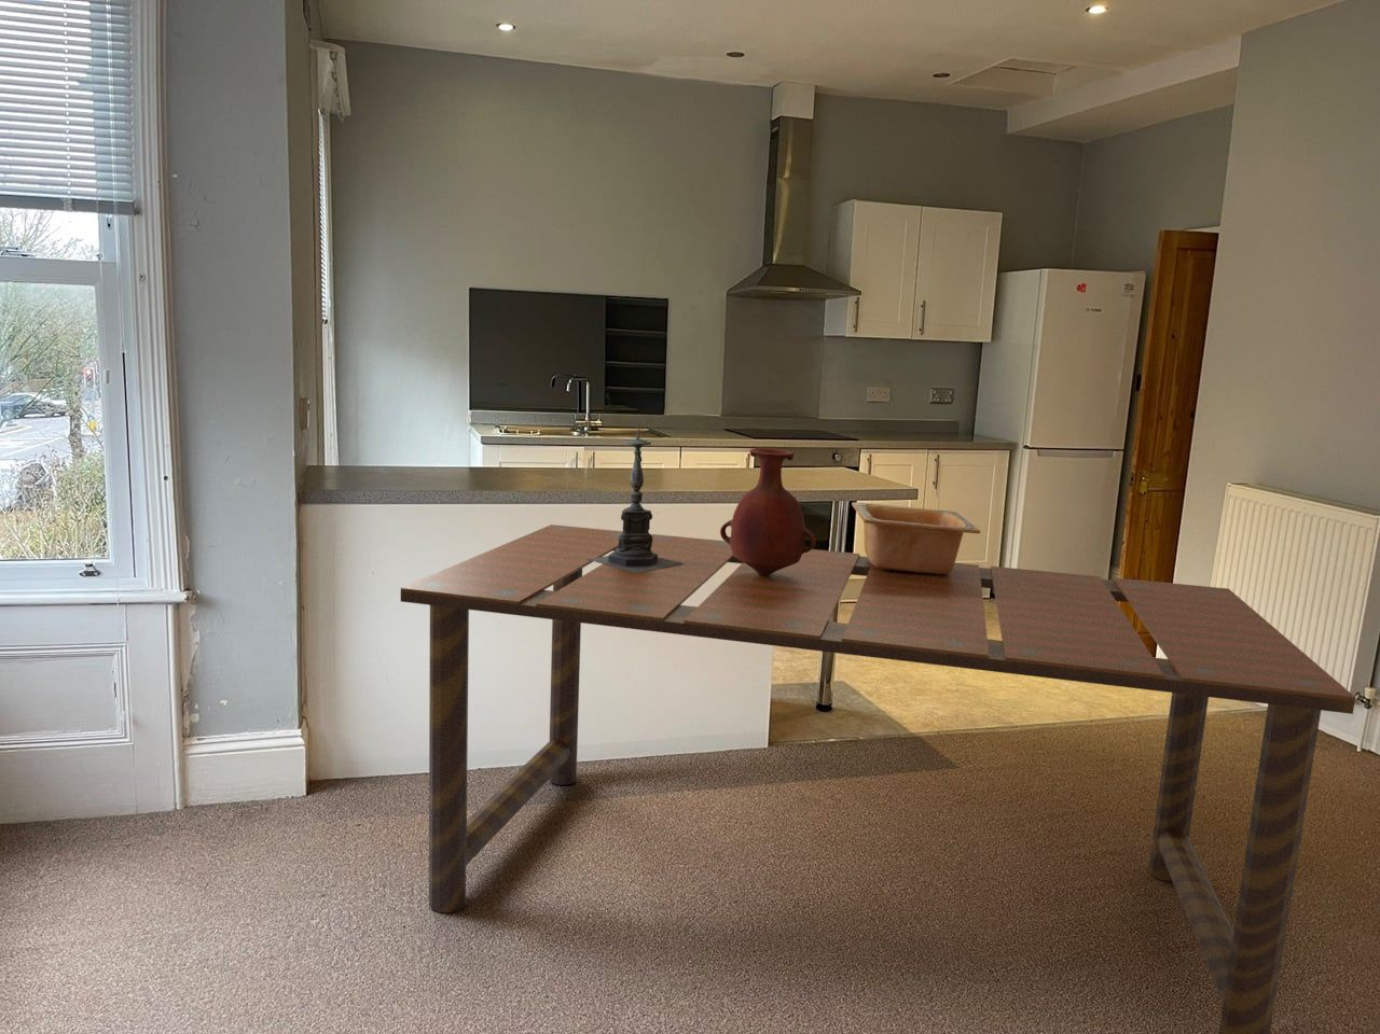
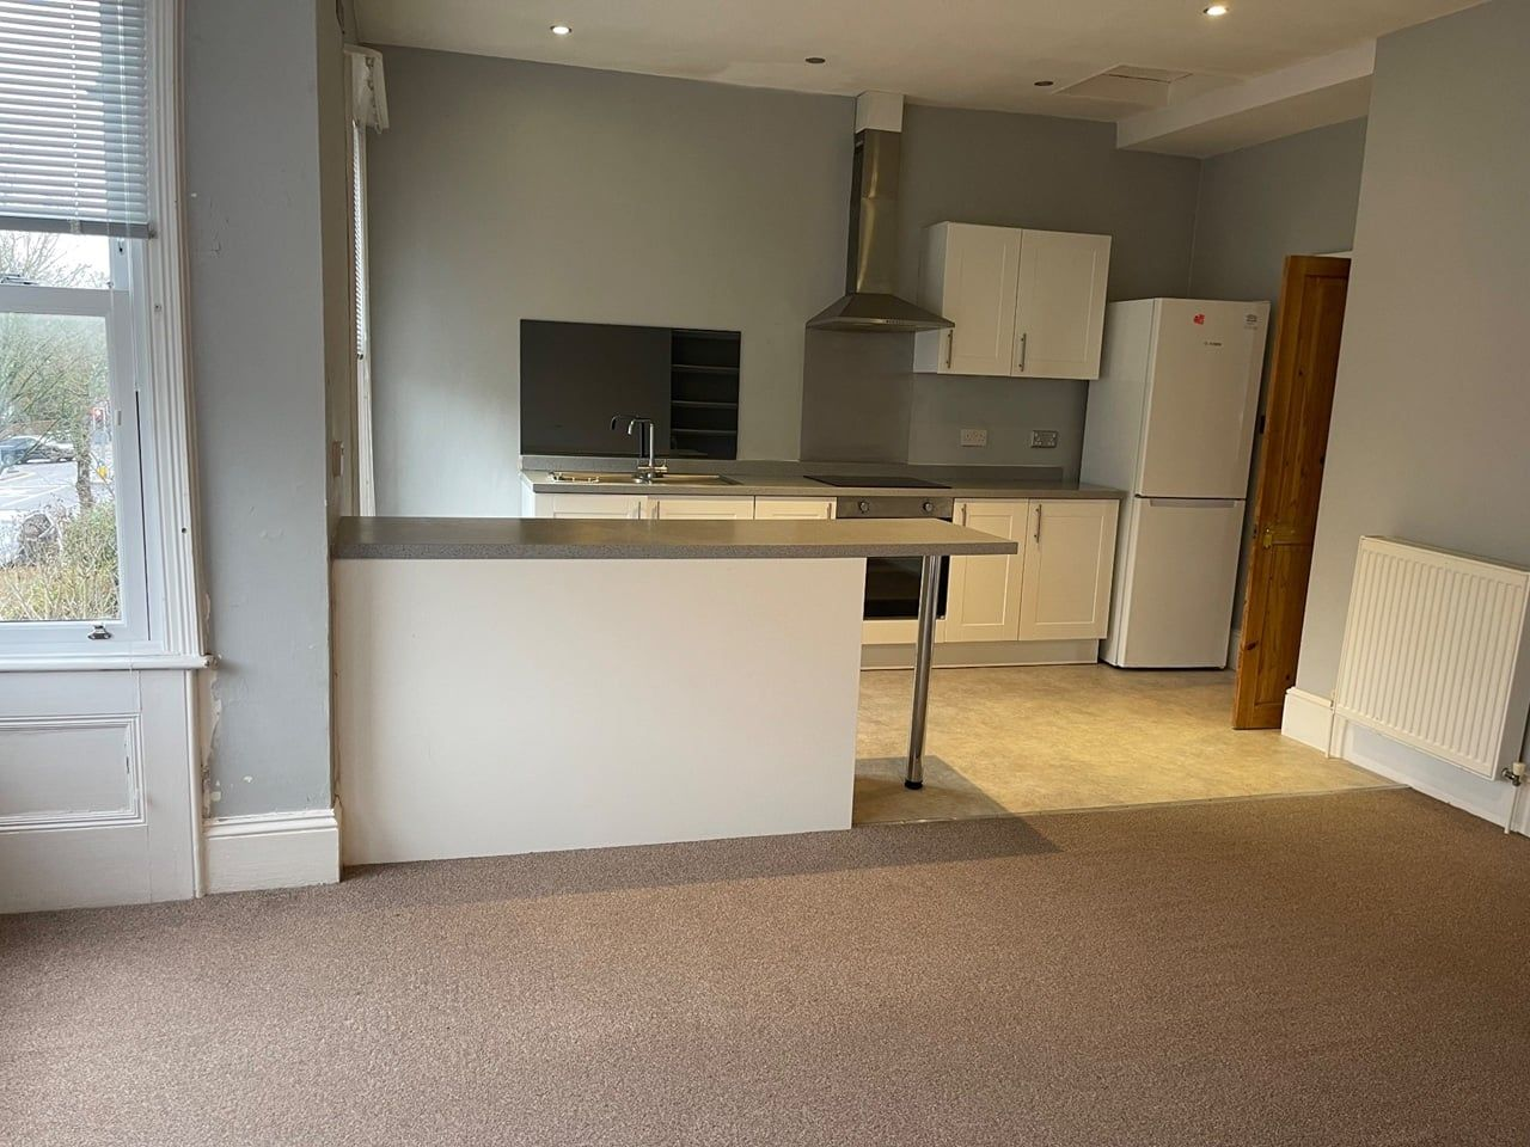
- candle holder [588,419,682,573]
- vase [719,447,817,577]
- dining table [400,524,1356,1034]
- serving bowl [851,501,981,576]
